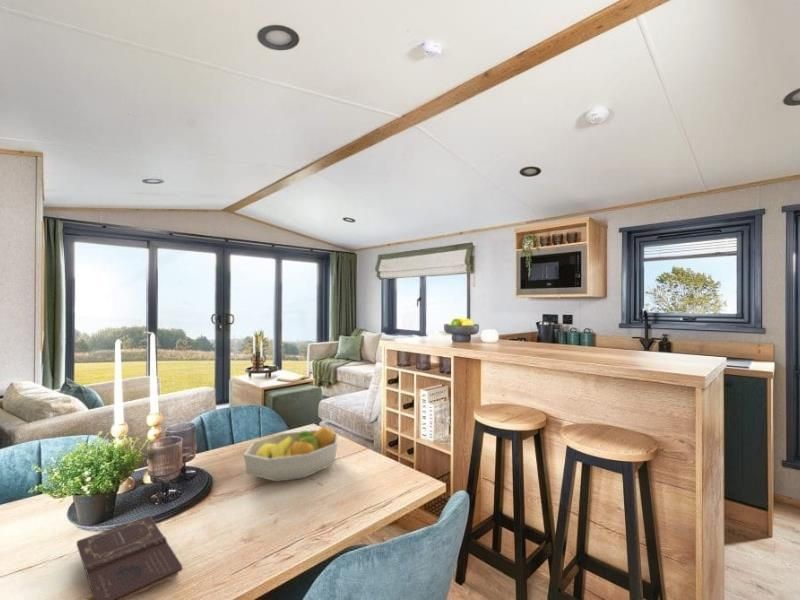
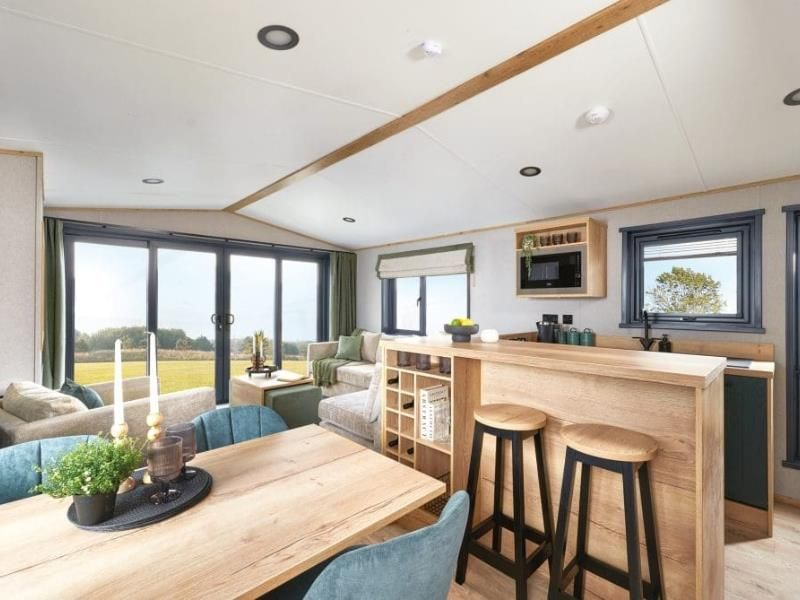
- fruit bowl [243,425,339,483]
- book [76,515,183,600]
